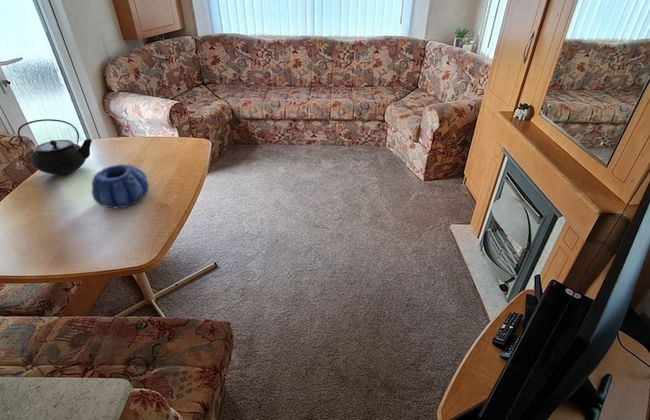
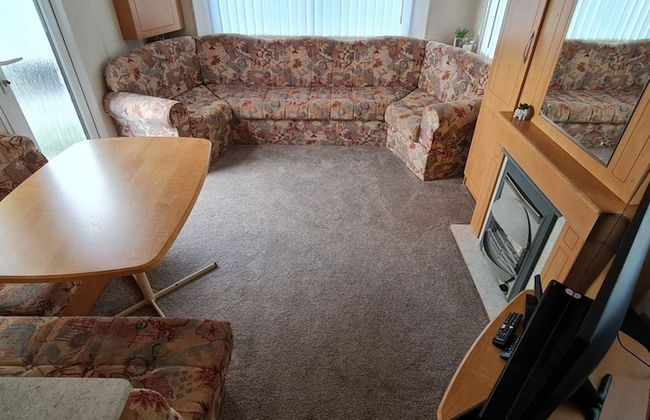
- decorative bowl [91,163,150,209]
- teapot [17,118,93,176]
